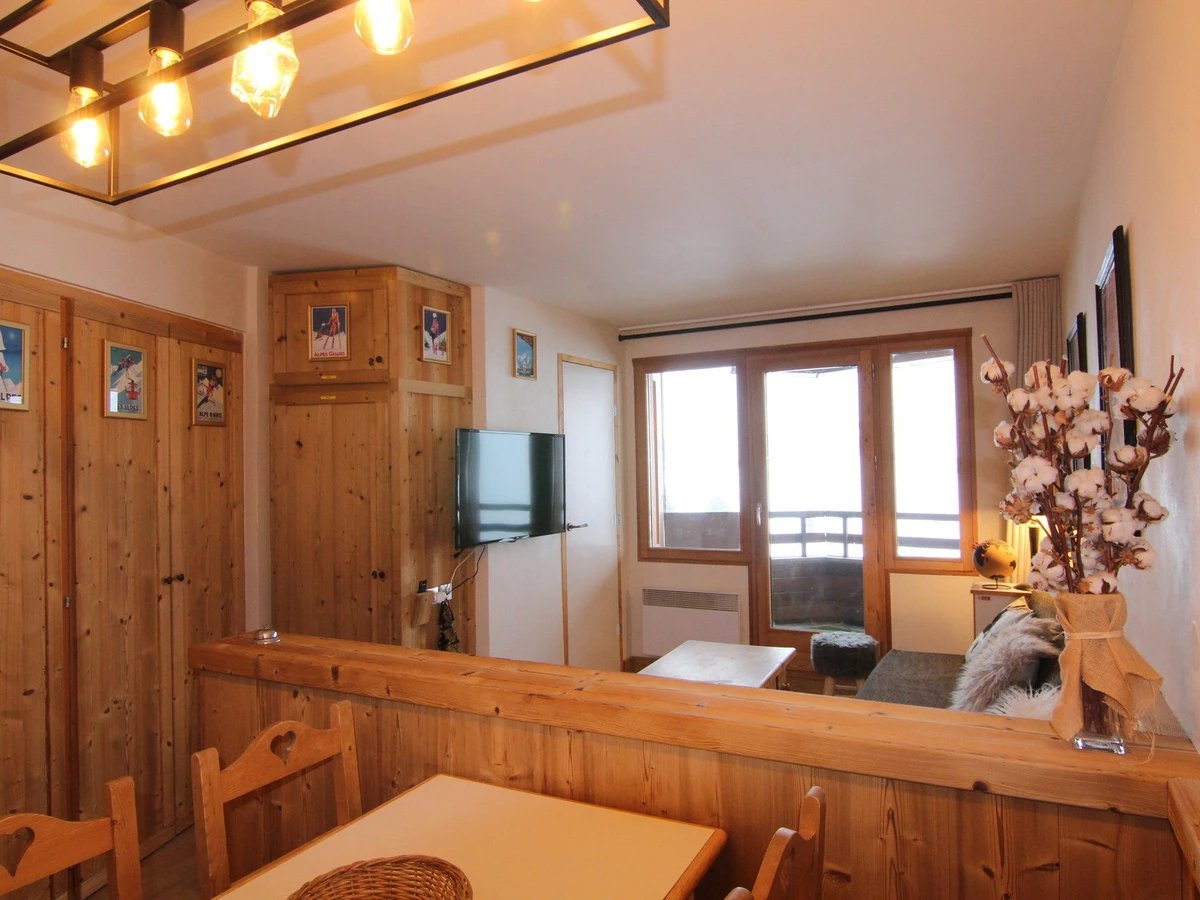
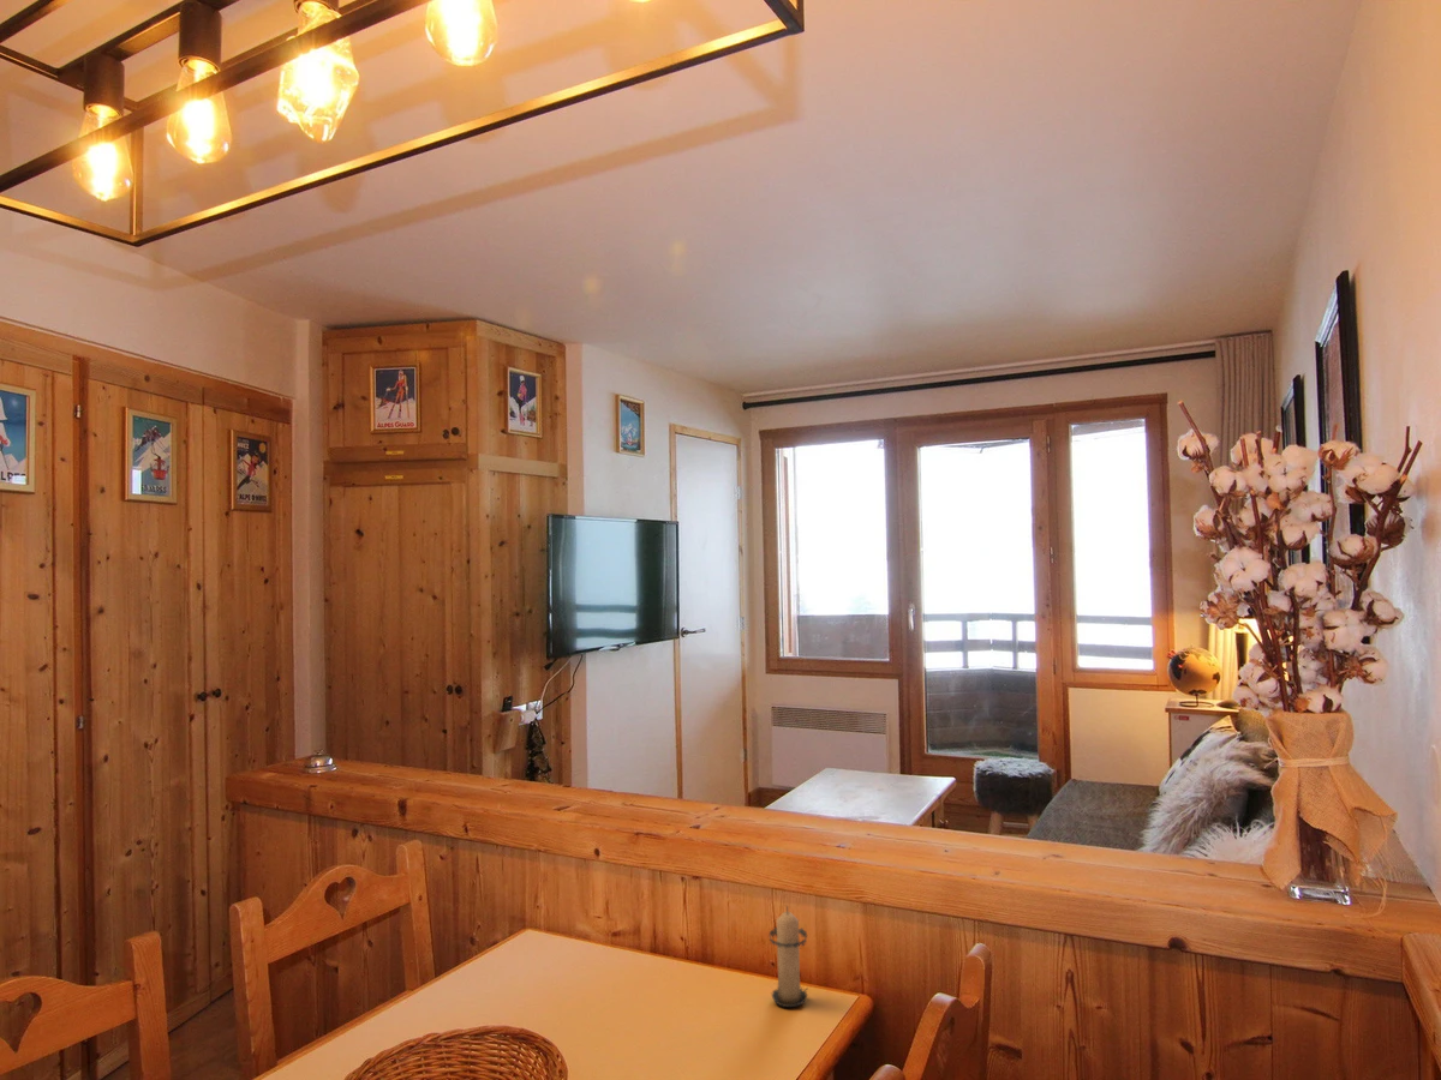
+ candle [767,905,809,1008]
